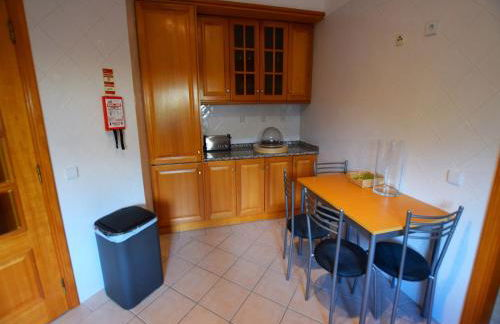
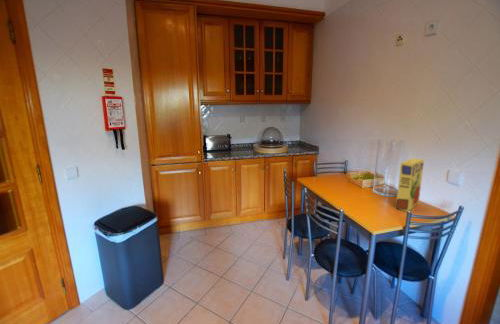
+ cereal box [395,157,425,212]
